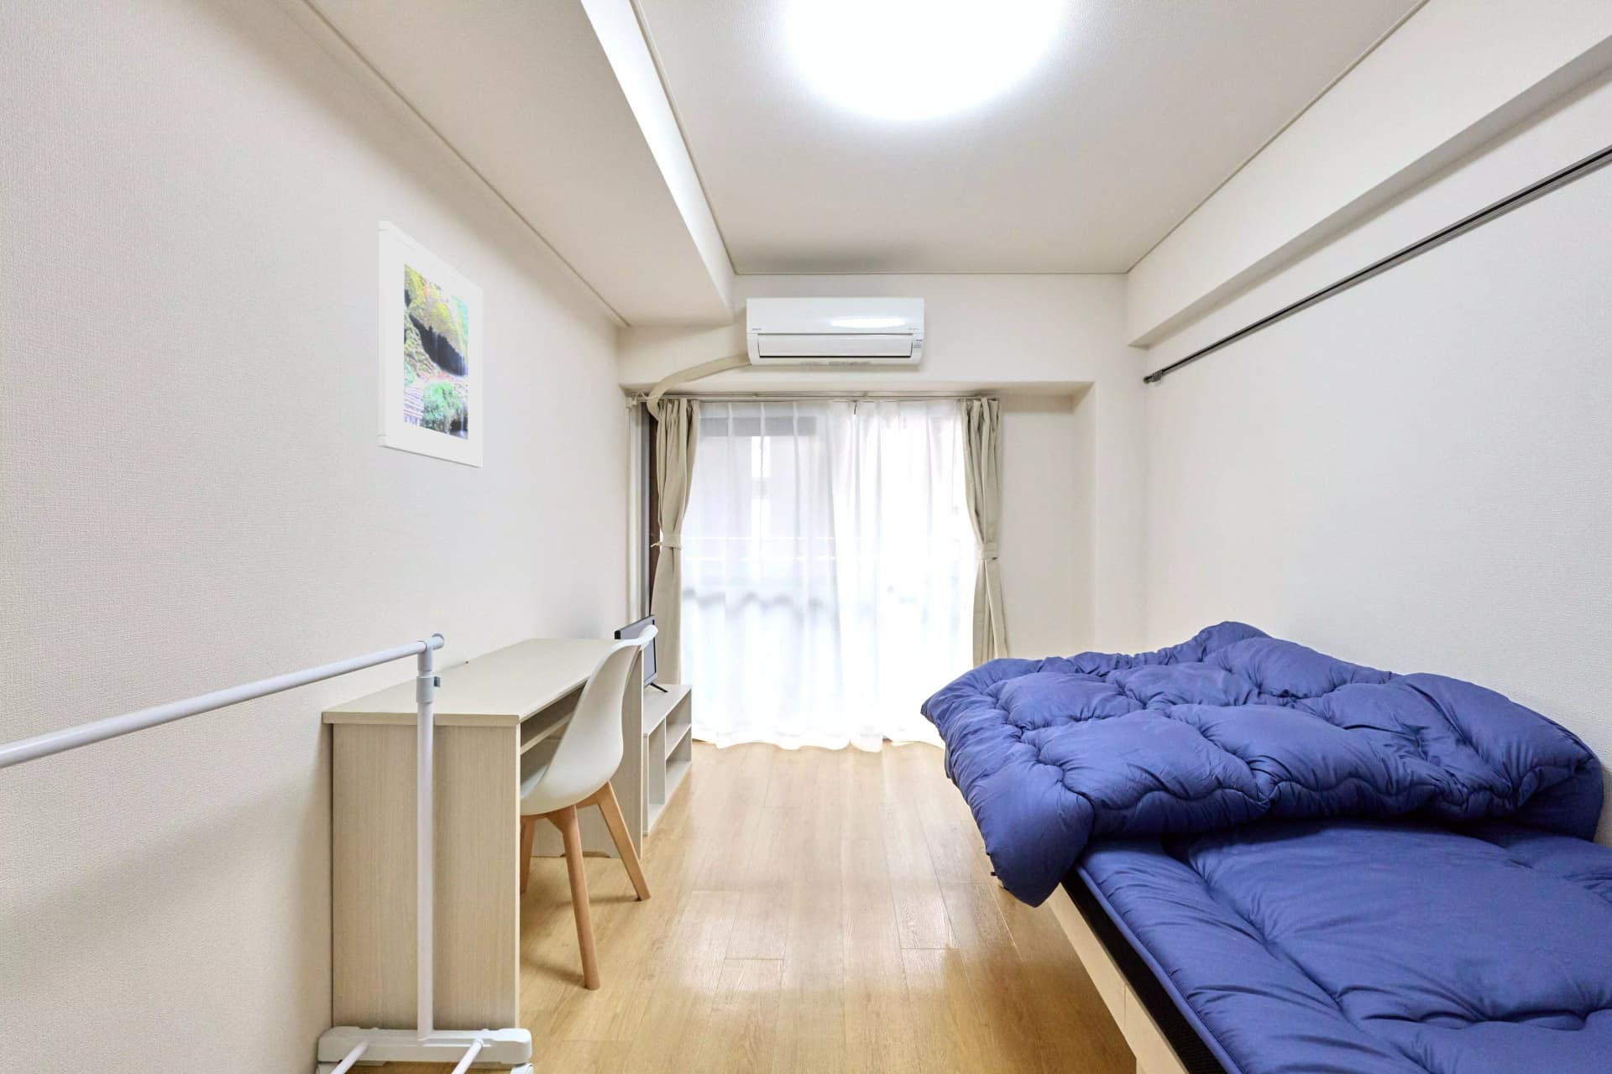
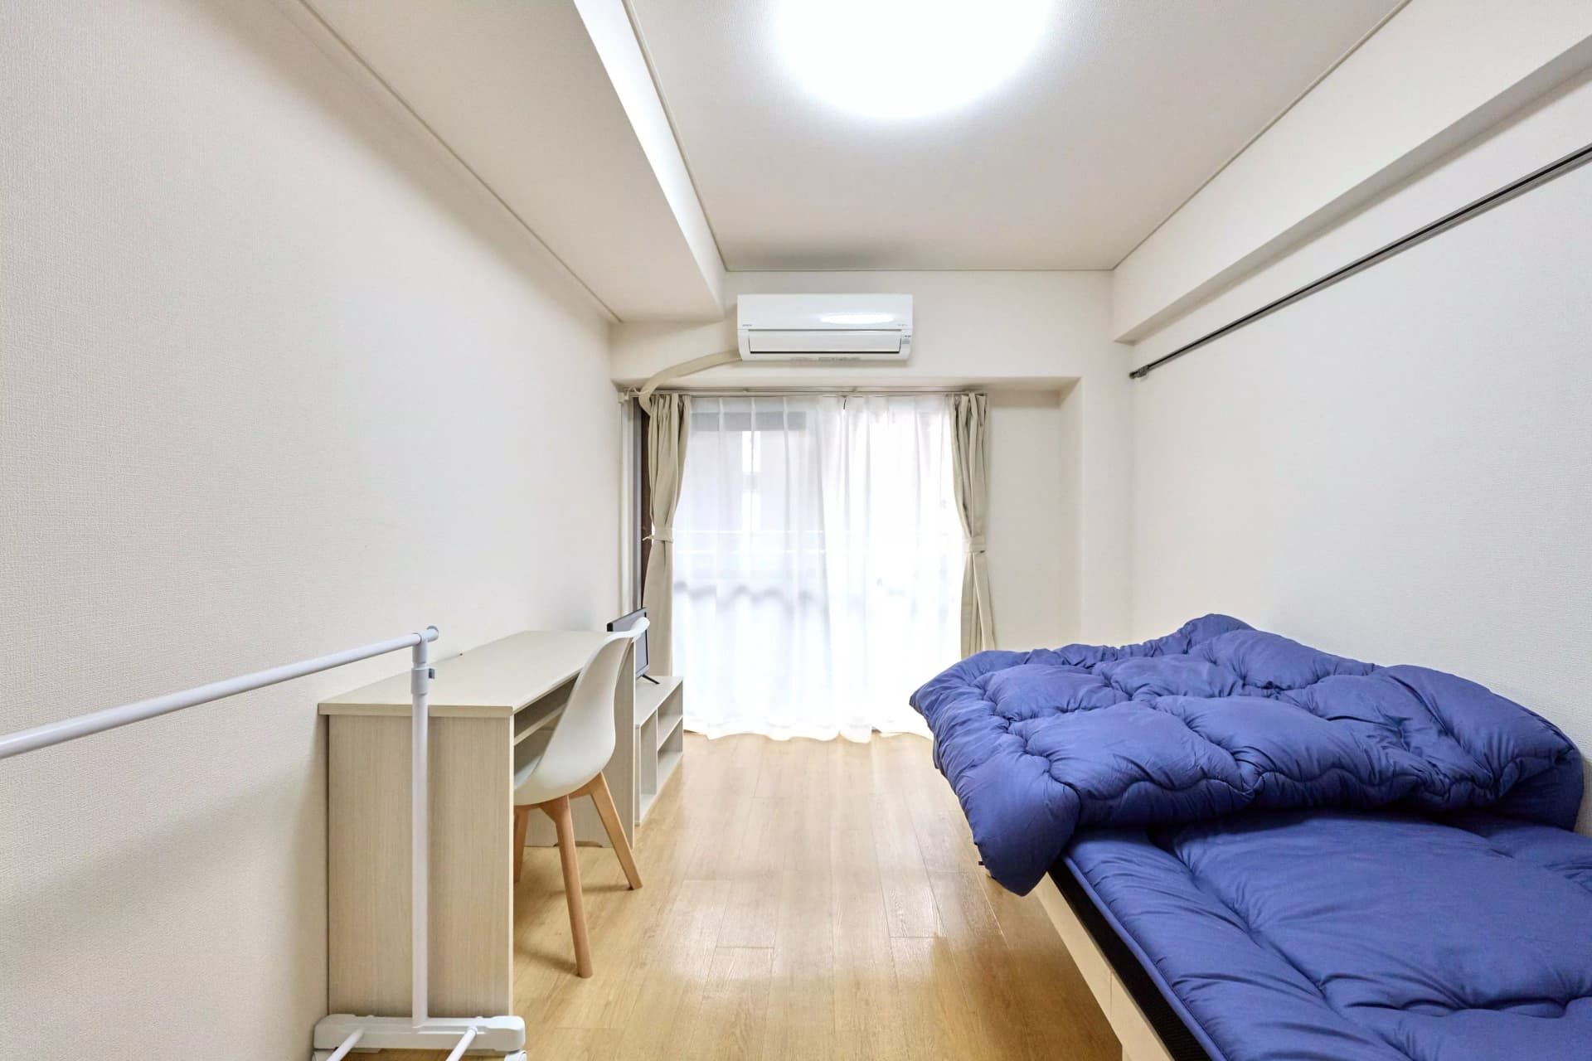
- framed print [377,219,483,469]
